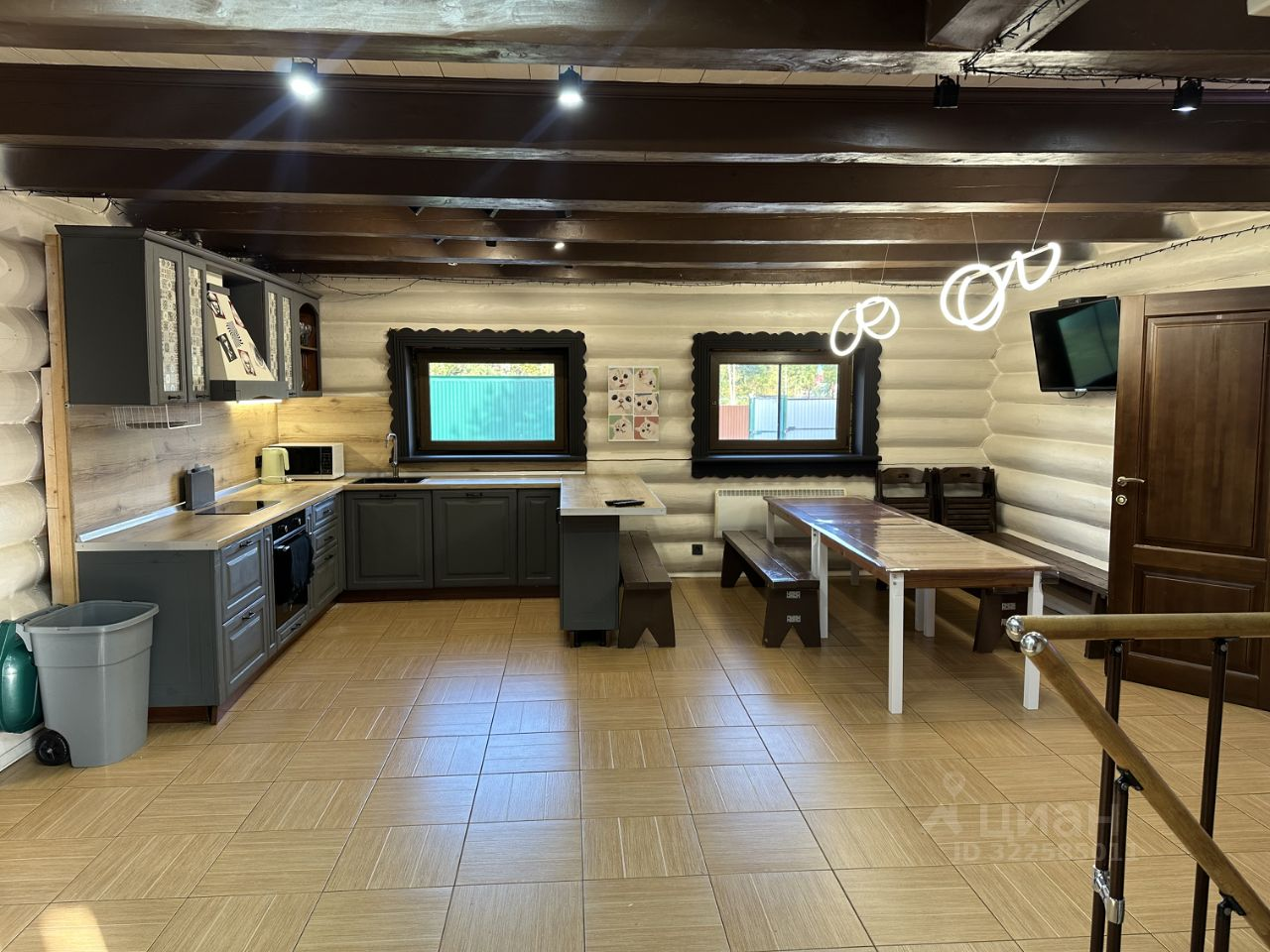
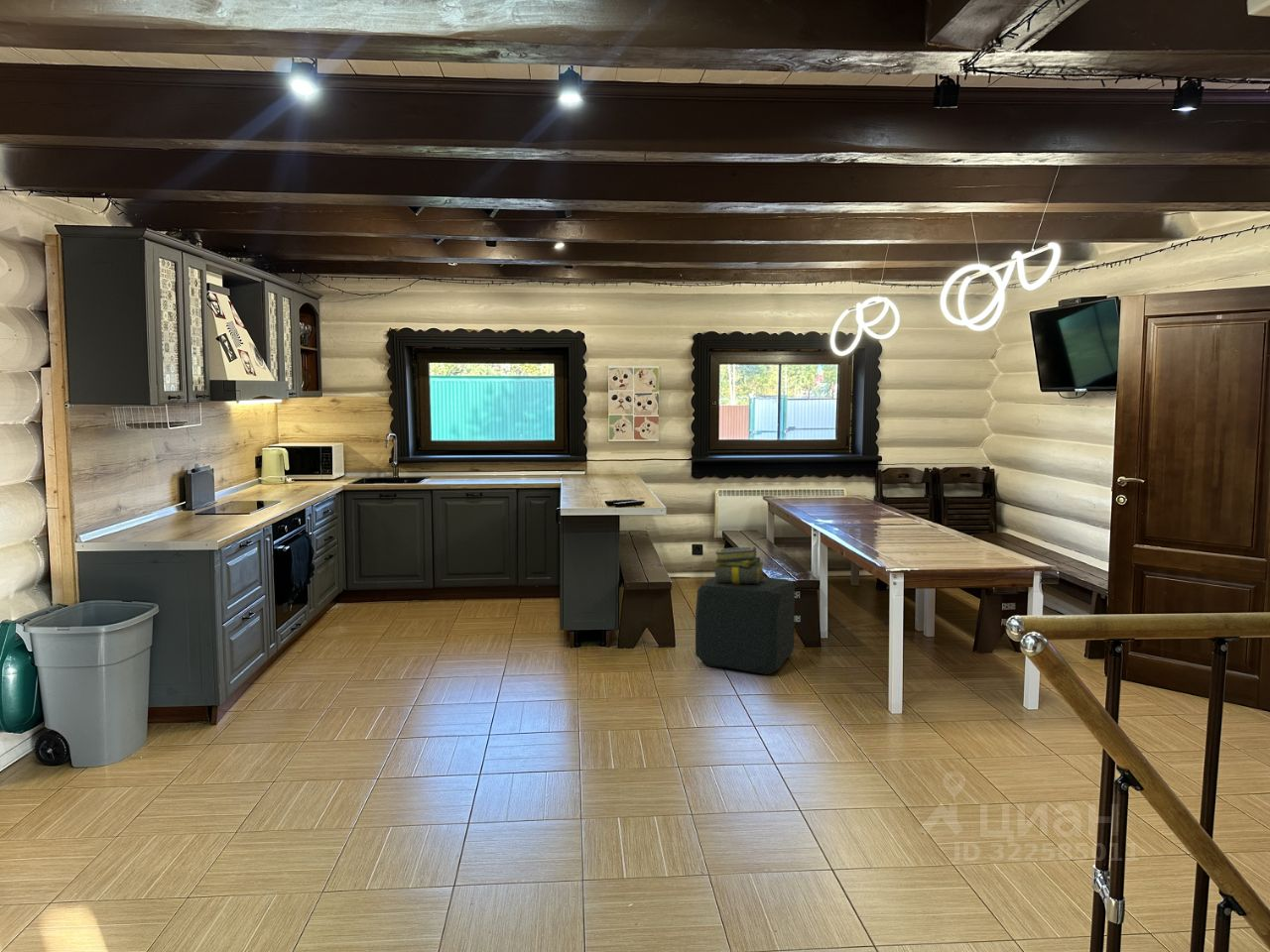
+ stack of books [712,545,766,584]
+ pouf [695,576,796,675]
